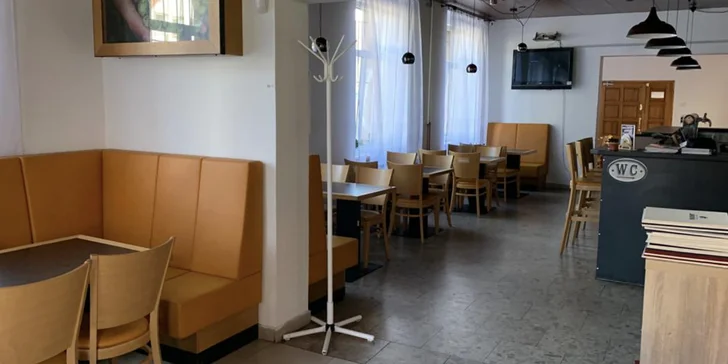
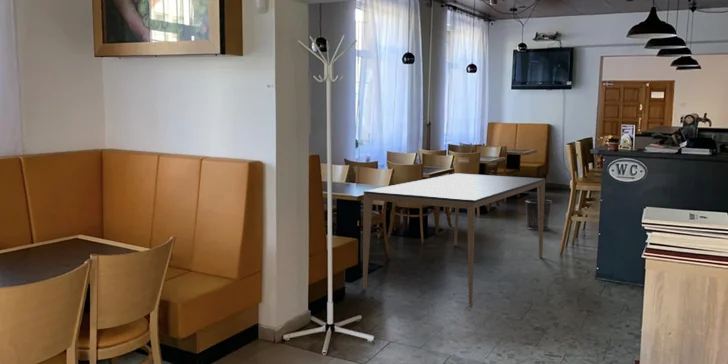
+ dining table [362,172,546,309]
+ waste bin [524,198,553,231]
